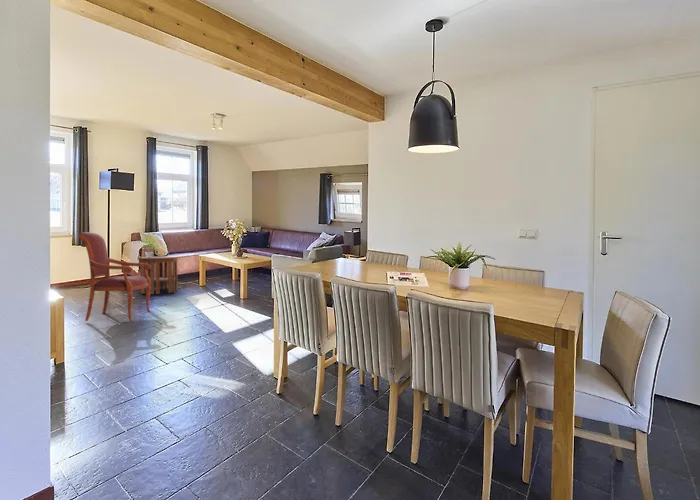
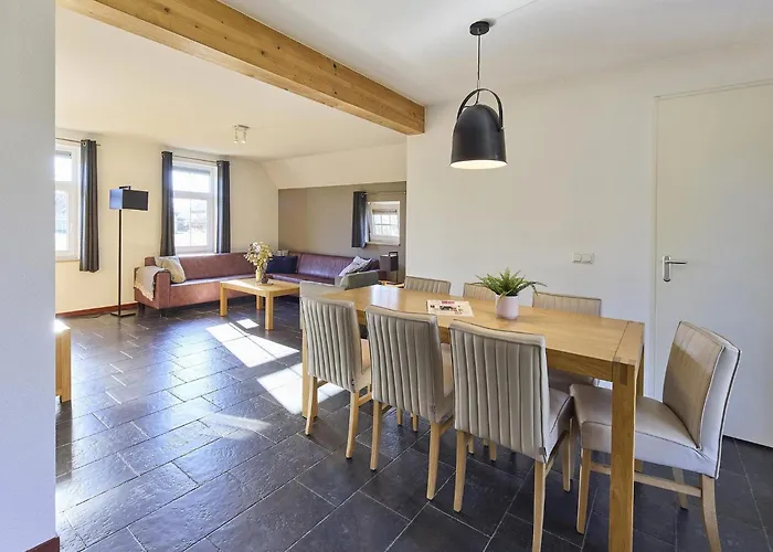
- armchair [77,231,151,322]
- potted plant [139,233,162,257]
- side table [137,255,180,295]
